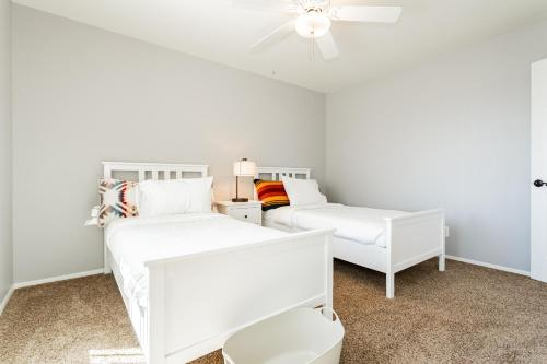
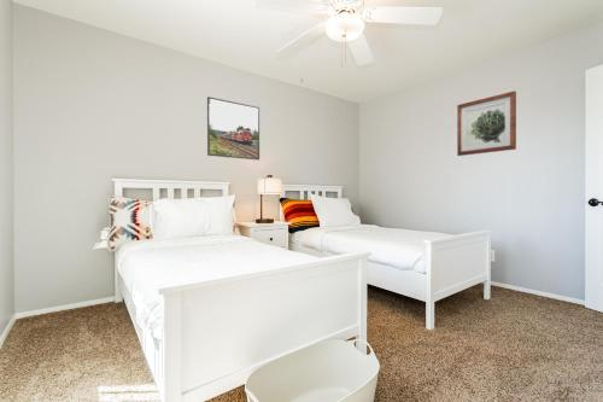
+ wall art [456,89,517,157]
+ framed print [206,95,260,161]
